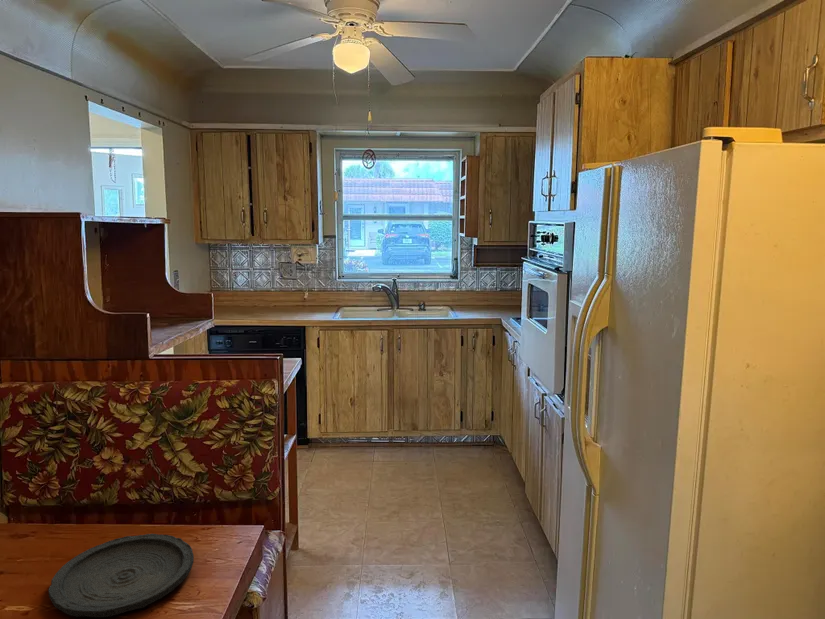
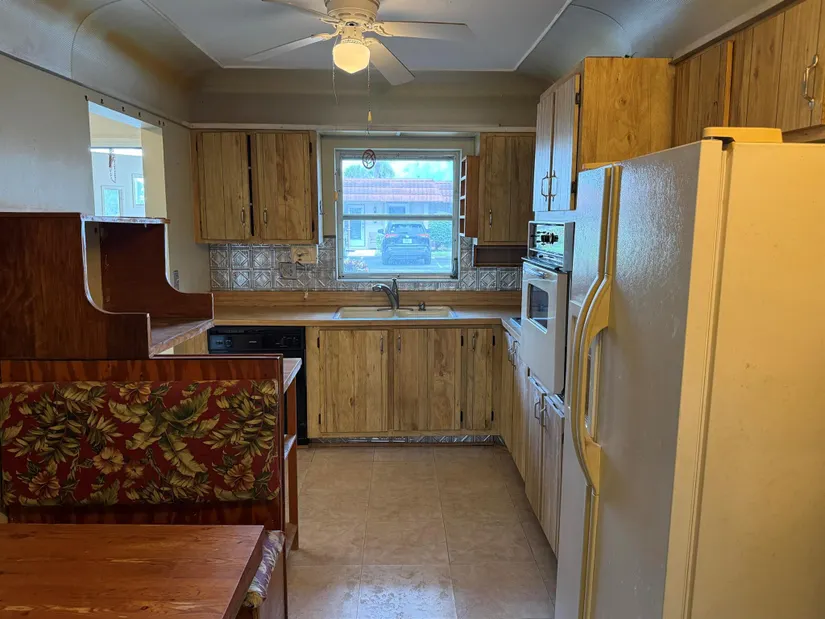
- plate [48,533,195,618]
